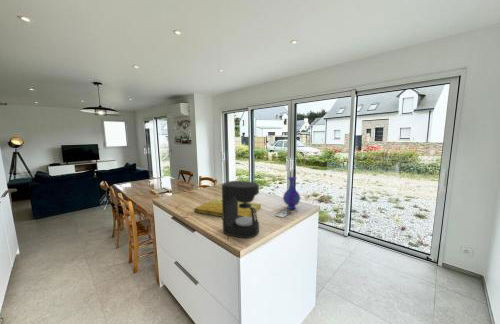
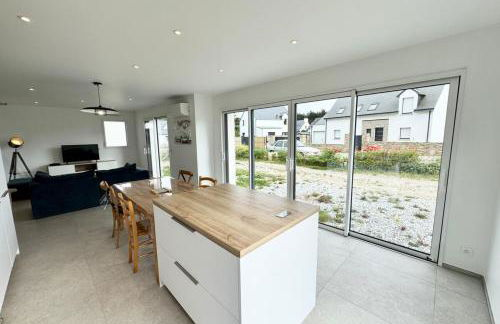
- coffee maker [221,180,260,239]
- cutting board [193,198,262,218]
- vase [282,176,301,210]
